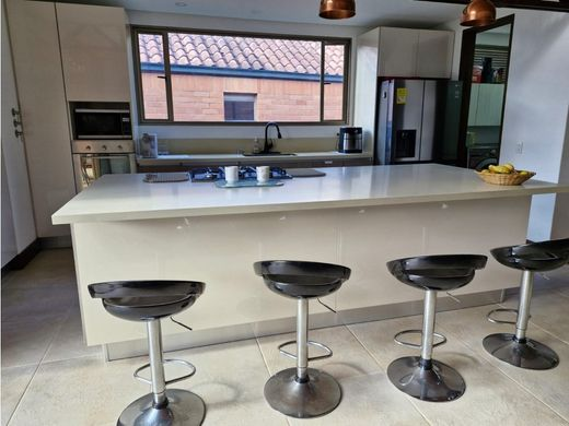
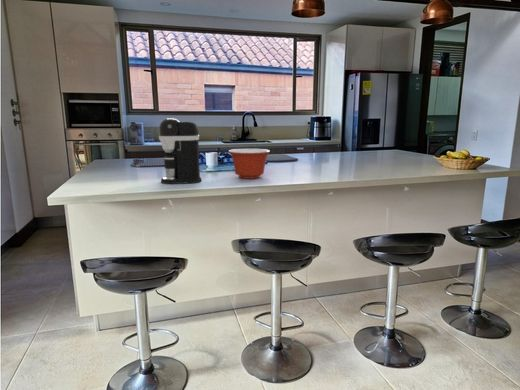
+ mixing bowl [227,148,271,180]
+ coffee maker [158,117,202,185]
